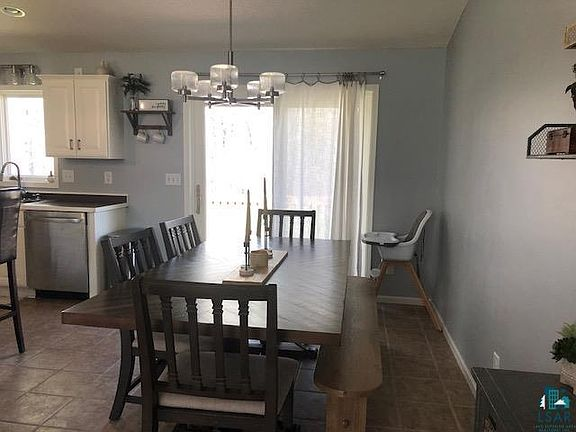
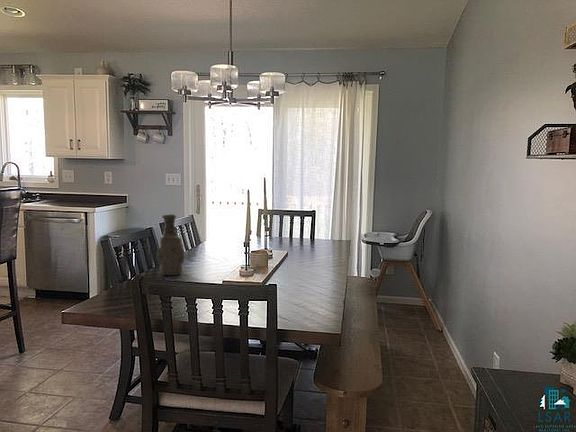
+ vase [156,214,185,276]
